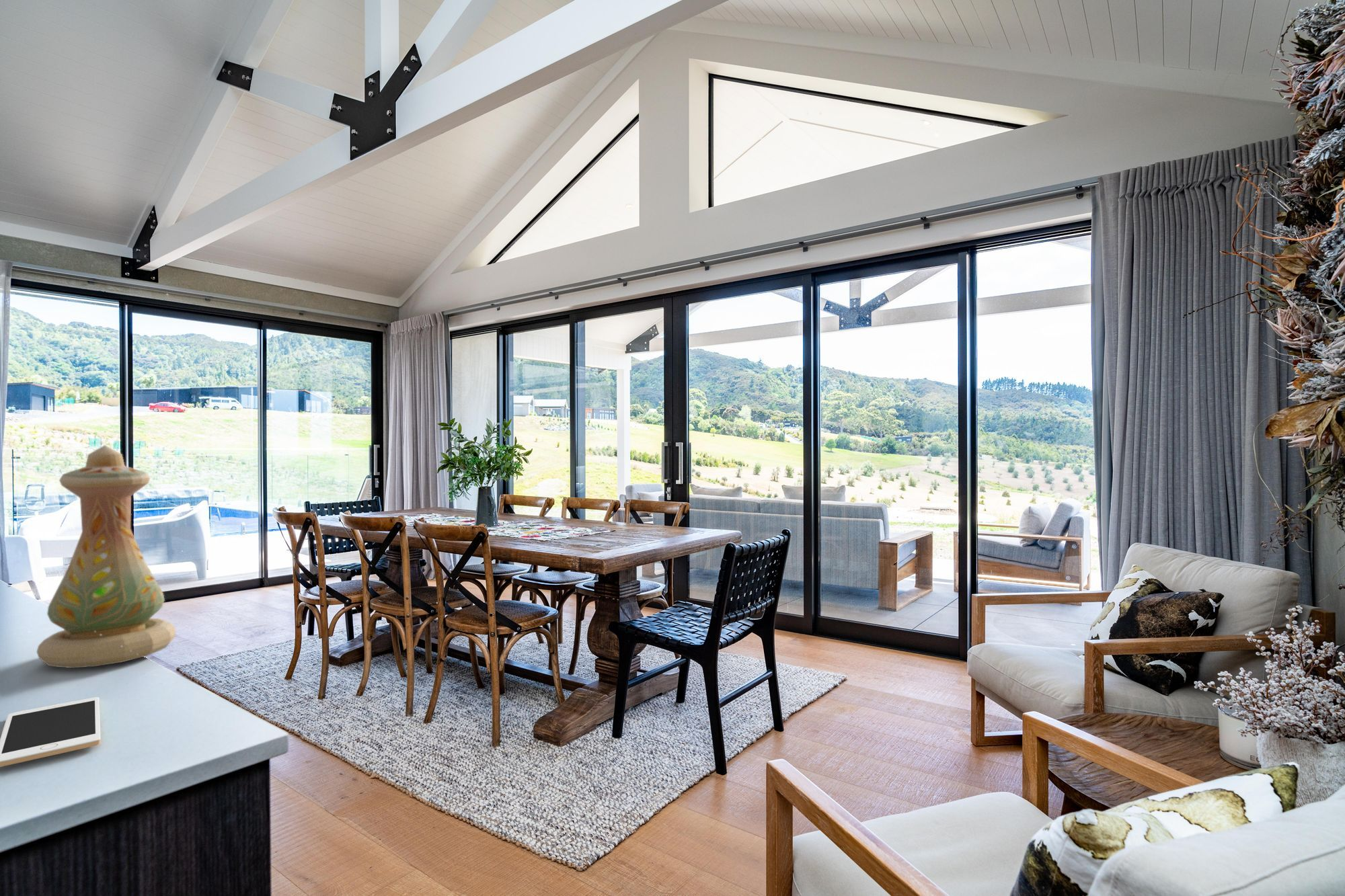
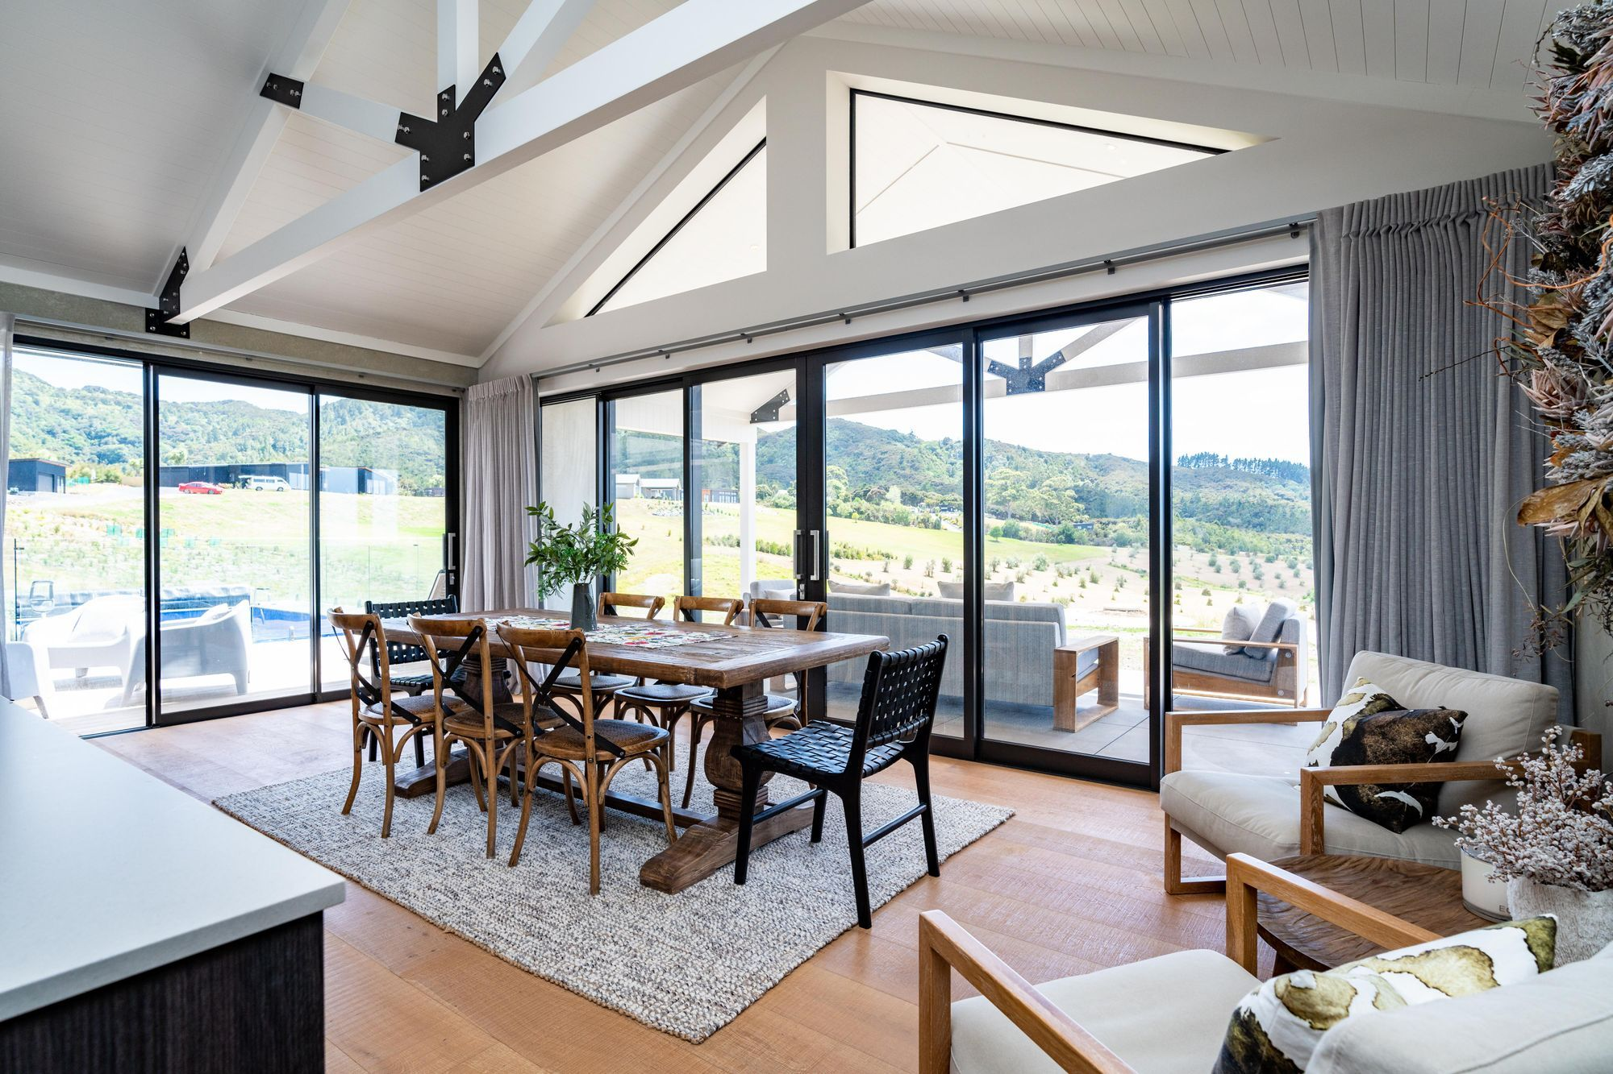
- vase [36,444,177,669]
- cell phone [0,696,102,768]
